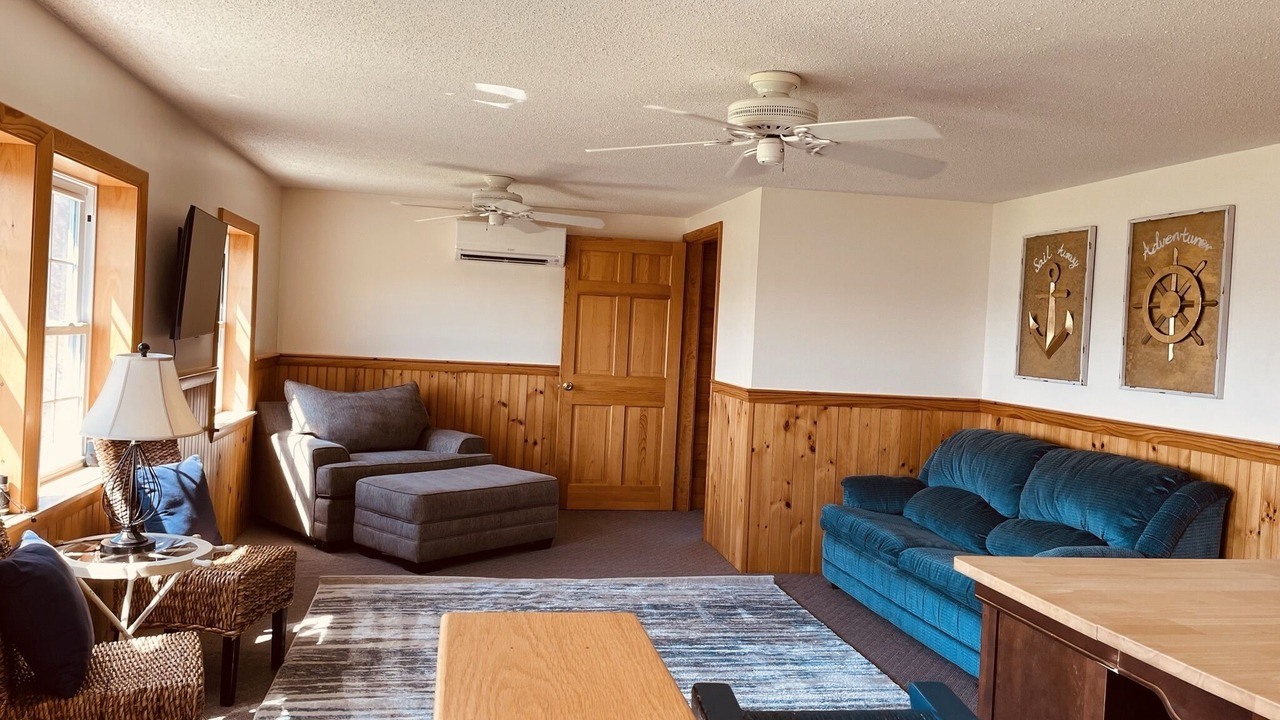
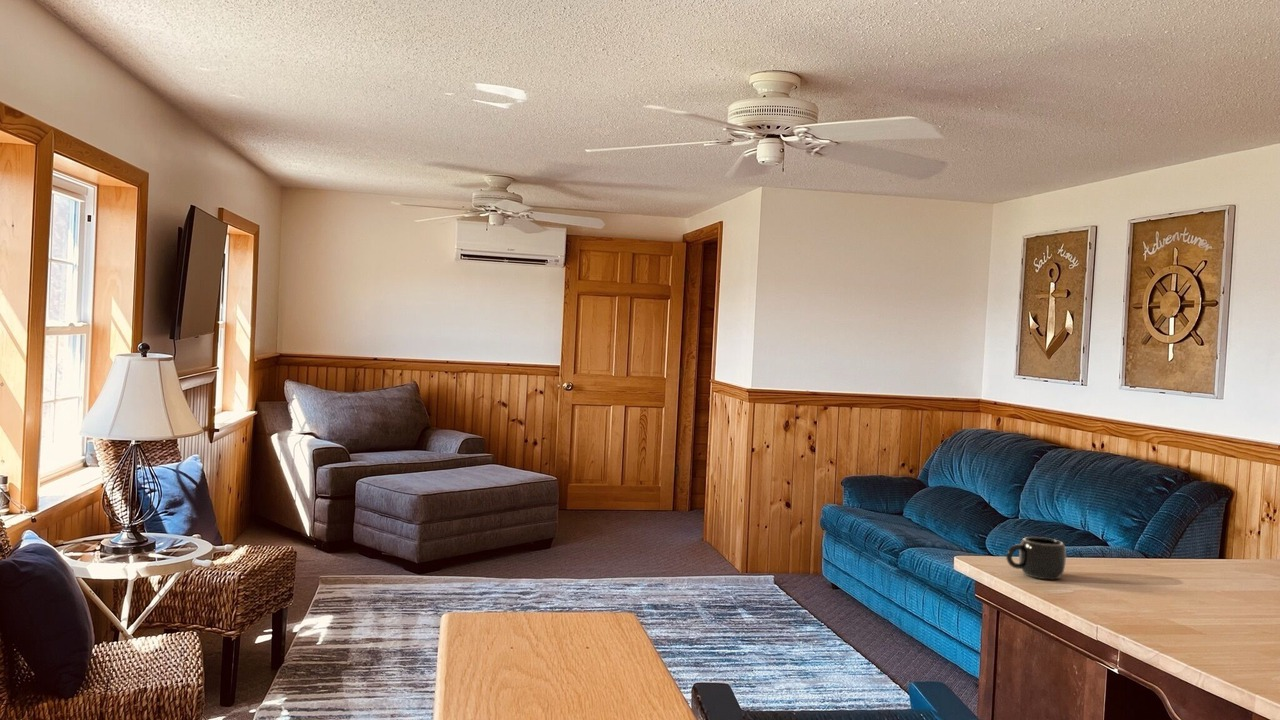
+ mug [1005,536,1067,580]
